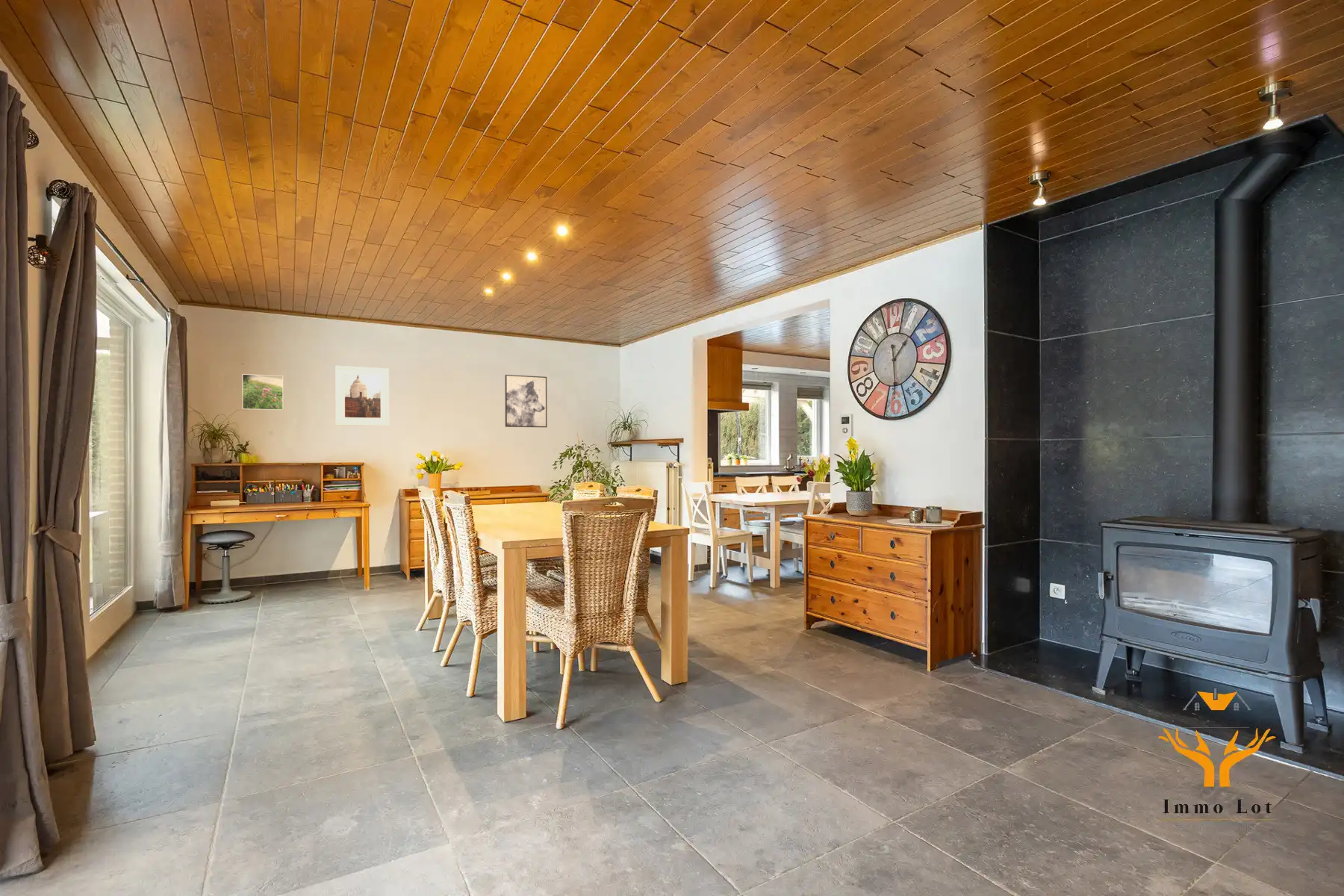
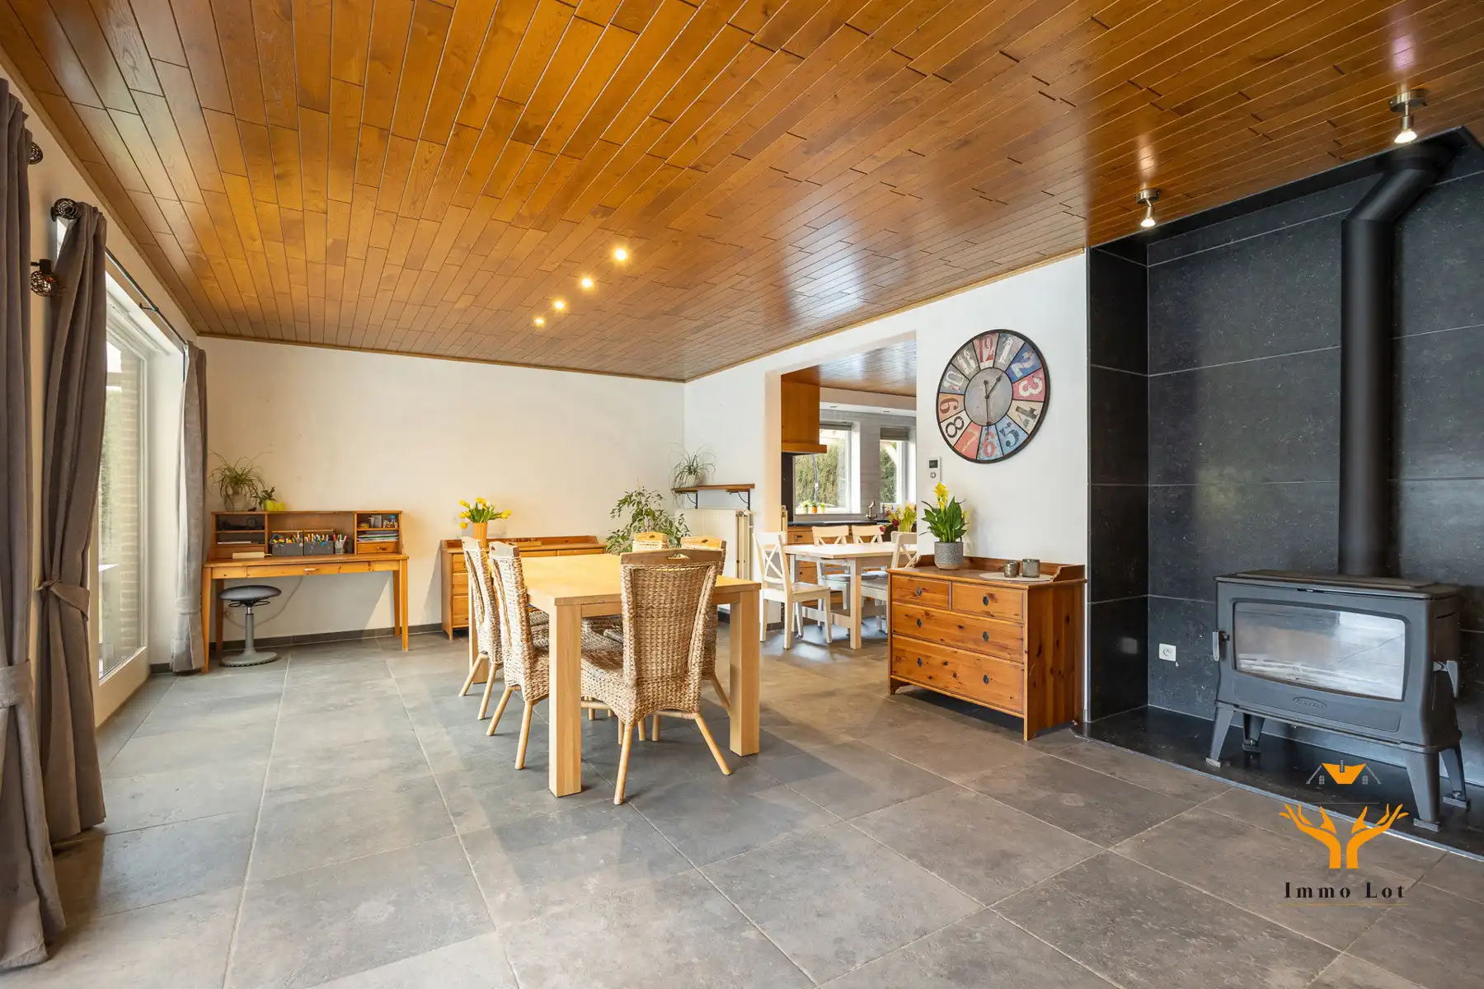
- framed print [335,365,390,426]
- wall art [504,374,548,428]
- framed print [241,373,284,411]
